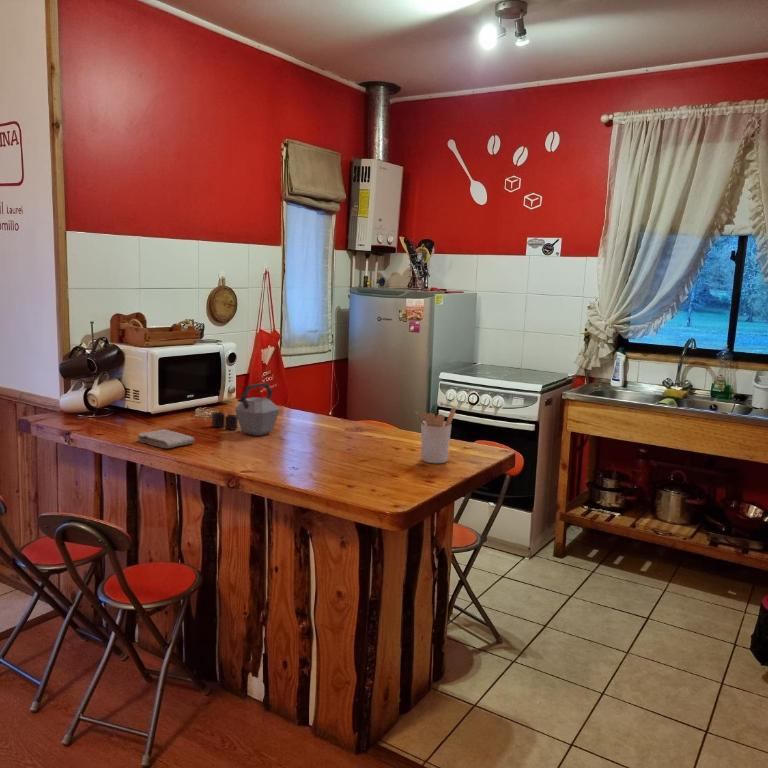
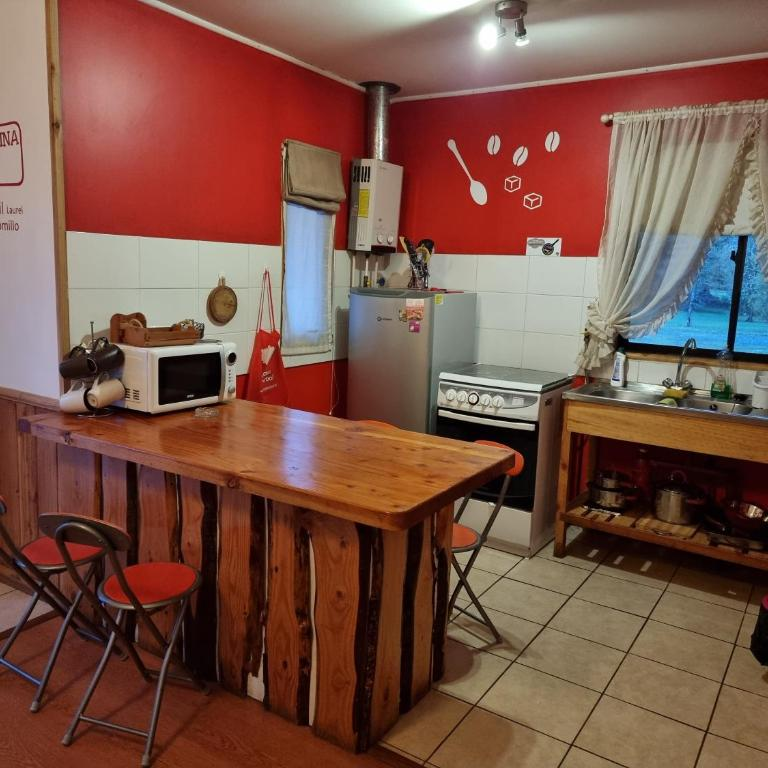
- utensil holder [415,406,457,464]
- kettle [211,382,281,437]
- washcloth [136,428,196,449]
